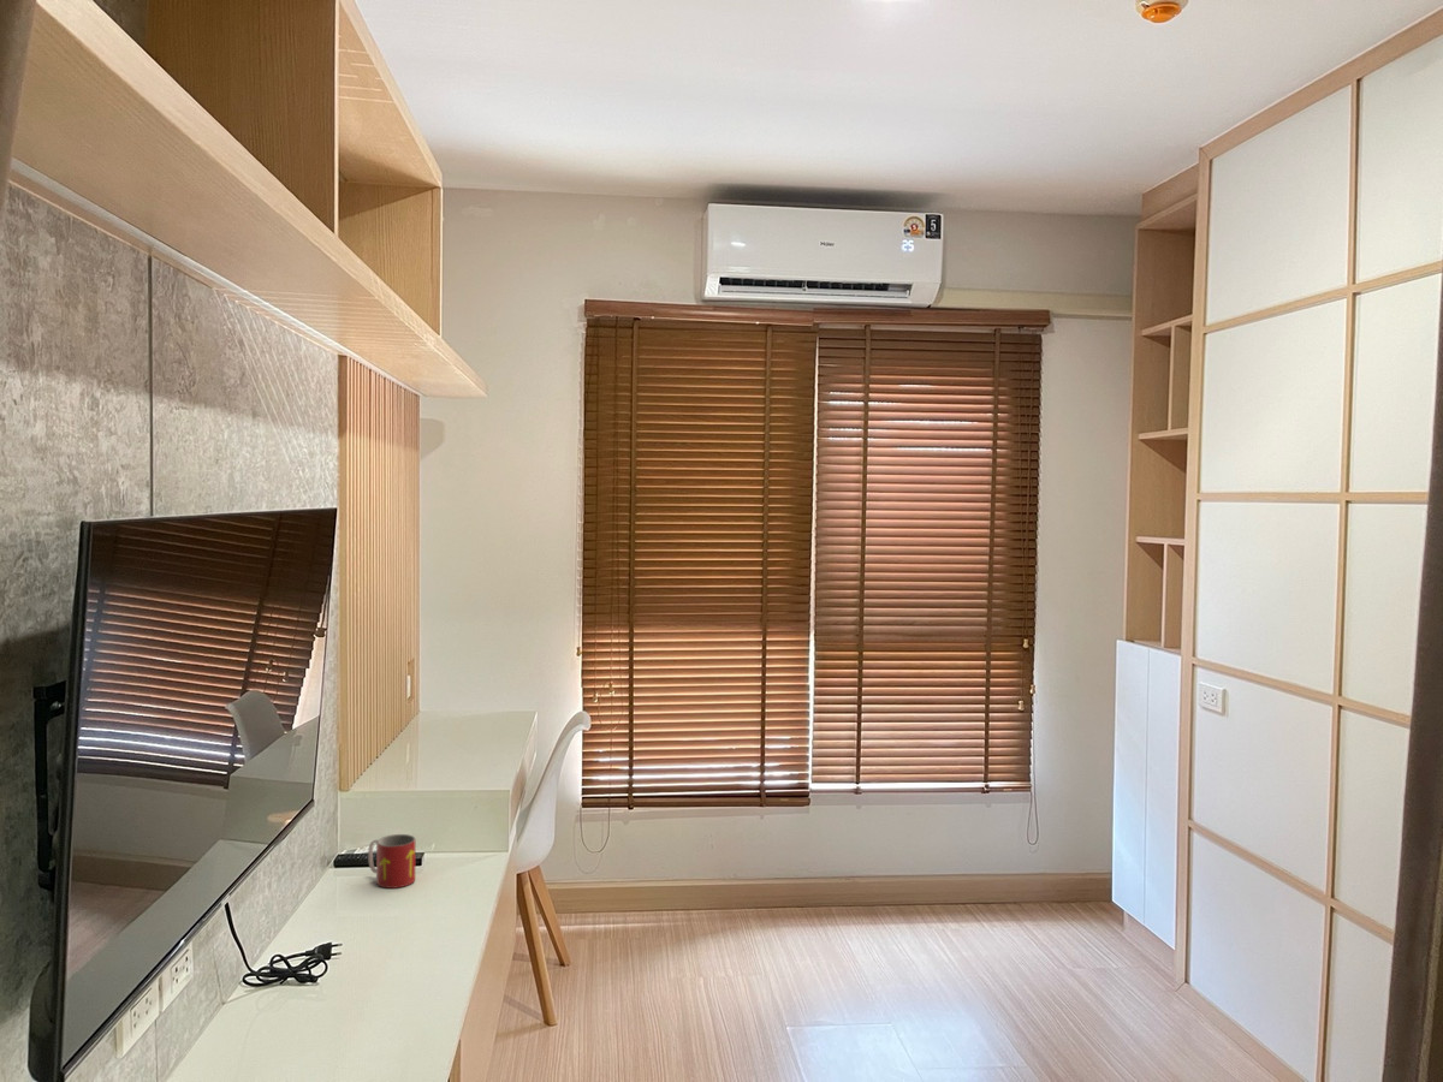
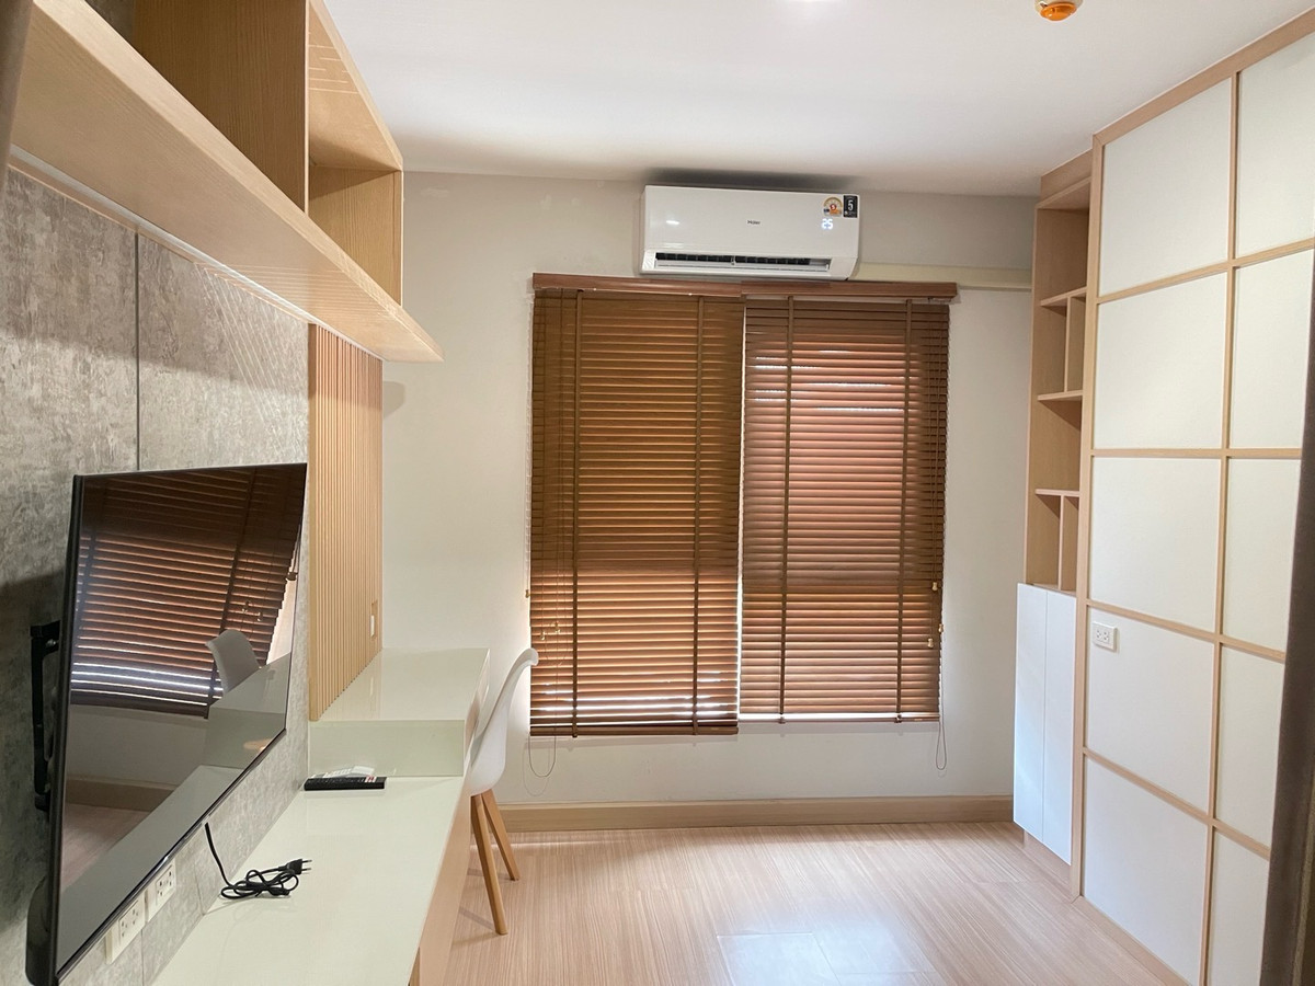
- mug [367,833,416,890]
